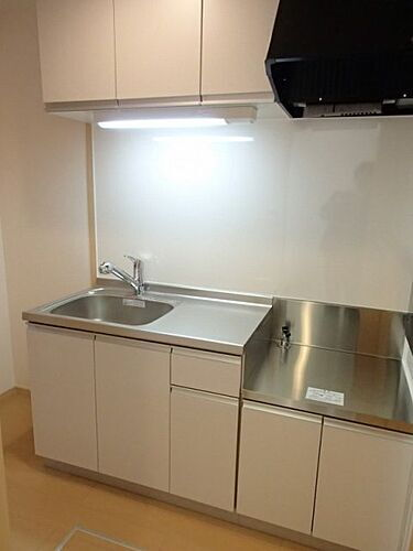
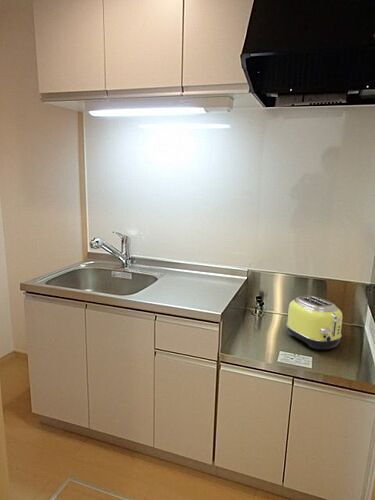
+ toaster [285,295,343,351]
